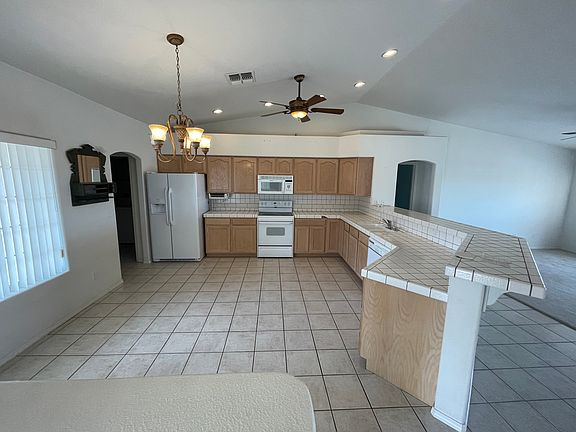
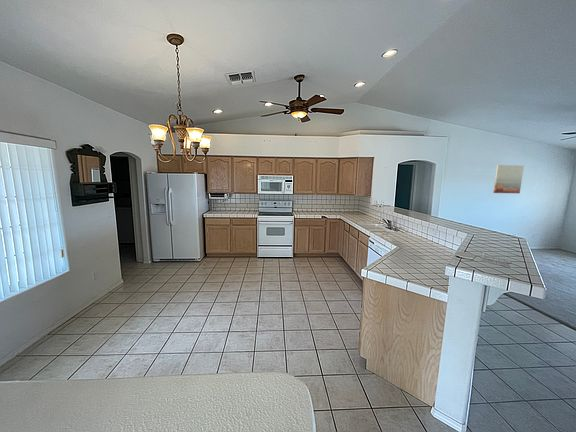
+ wall art [492,164,525,194]
